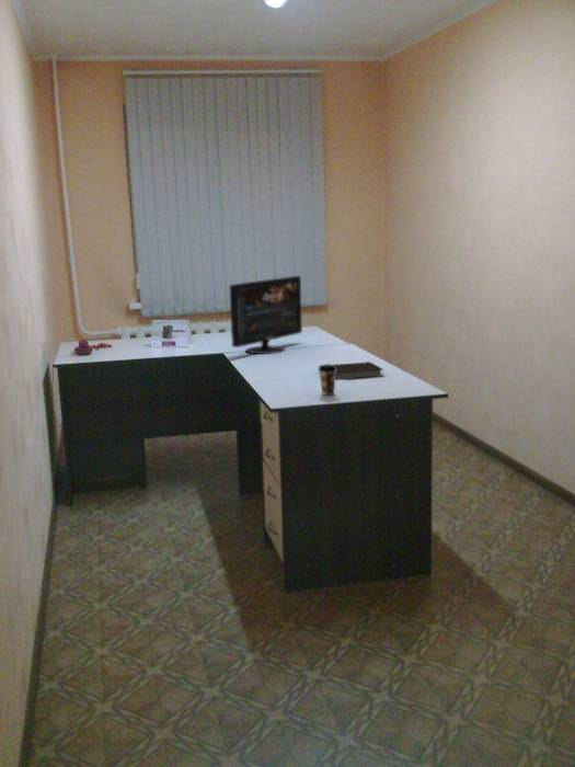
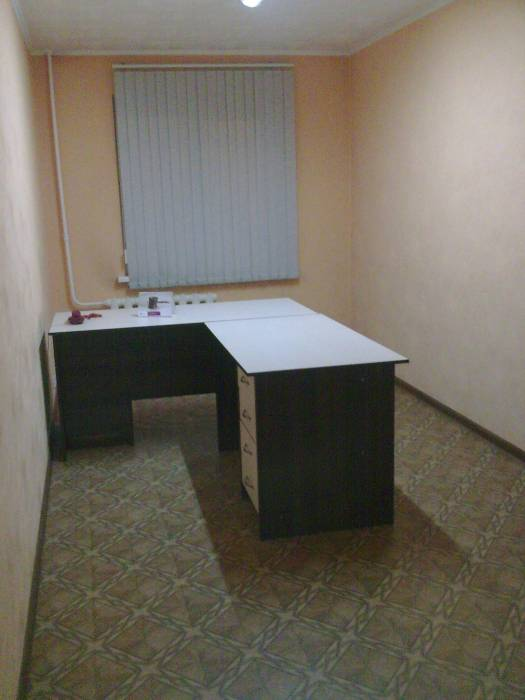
- notebook [318,360,384,380]
- computer monitor [228,275,303,355]
- coffee cup [318,363,337,397]
